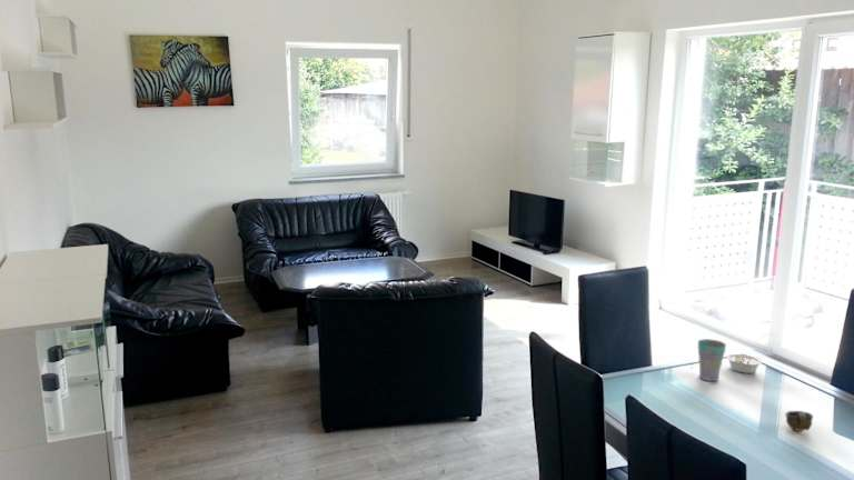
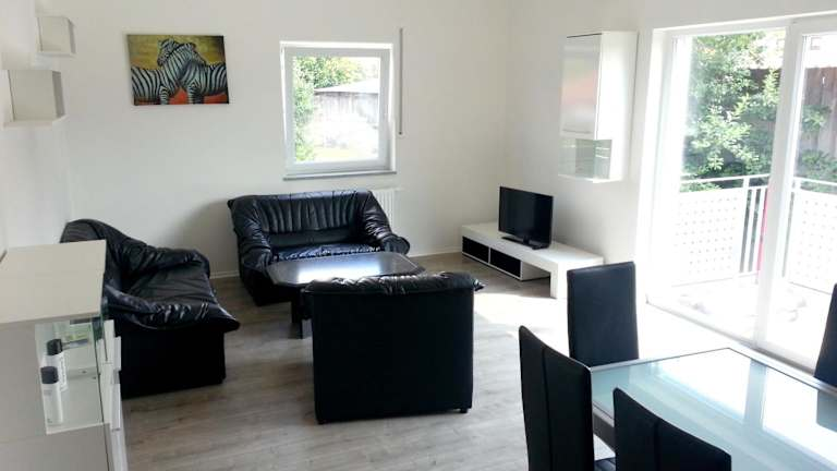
- cup [784,410,814,432]
- legume [725,353,765,374]
- cup [697,338,727,382]
